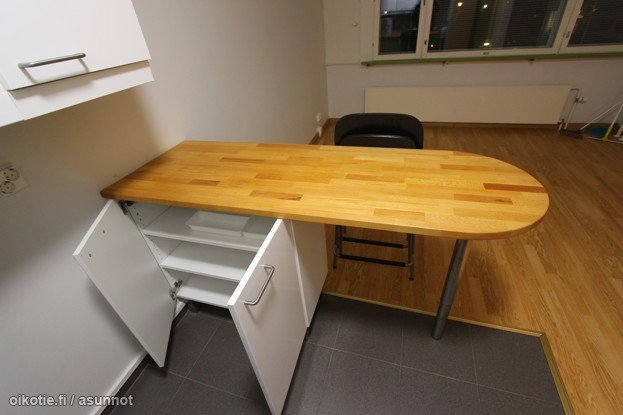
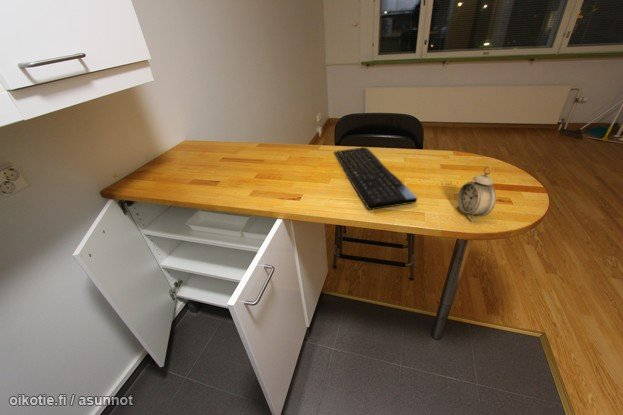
+ alarm clock [456,165,497,223]
+ keyboard [332,146,418,211]
